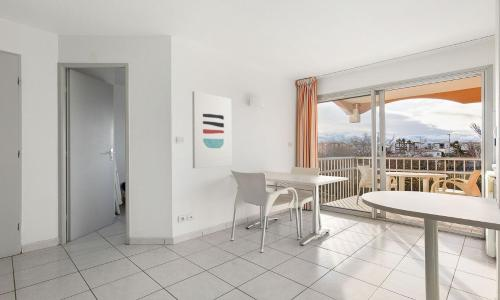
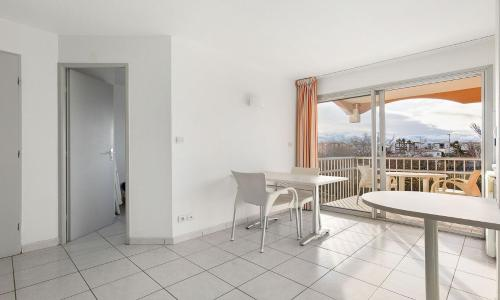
- wall art [191,90,232,169]
